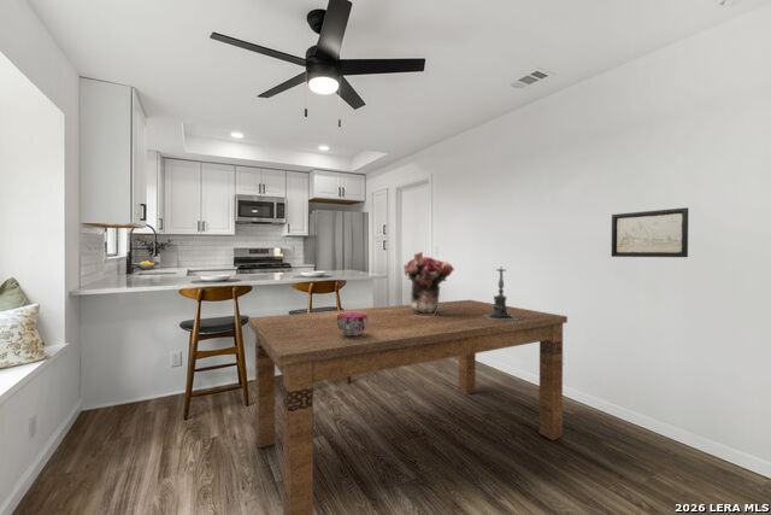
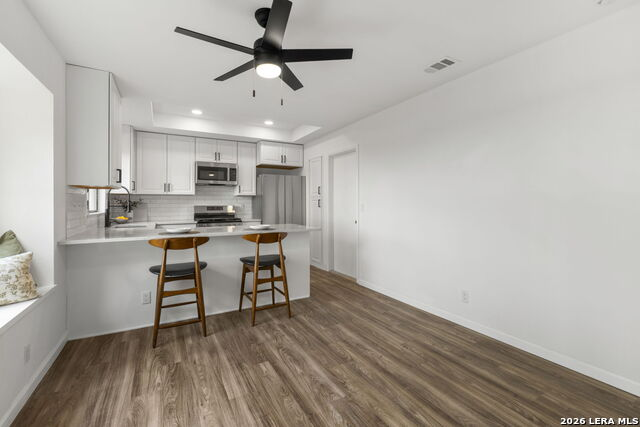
- bouquet [402,251,455,315]
- candle holder [484,268,518,320]
- decorative bowl [337,312,367,335]
- wall art [611,206,689,258]
- dining table [247,299,569,515]
